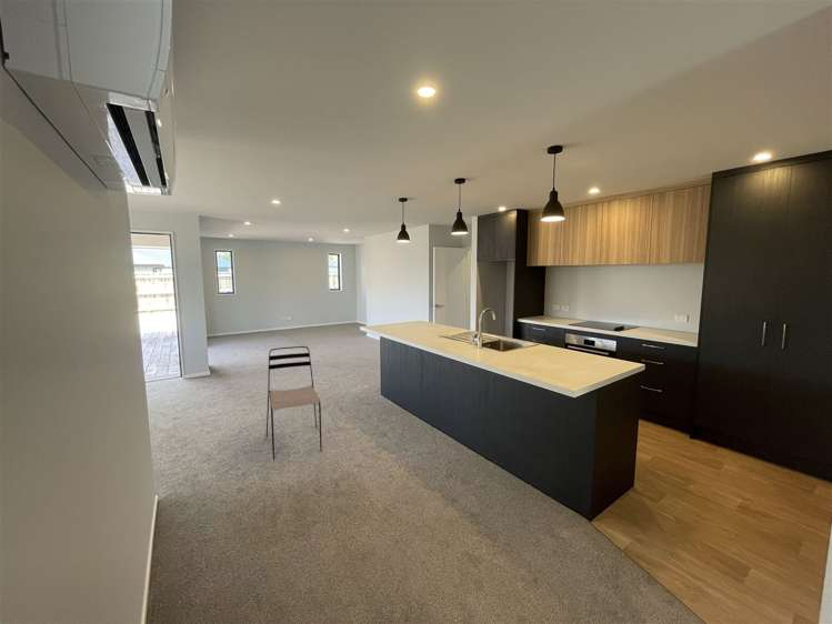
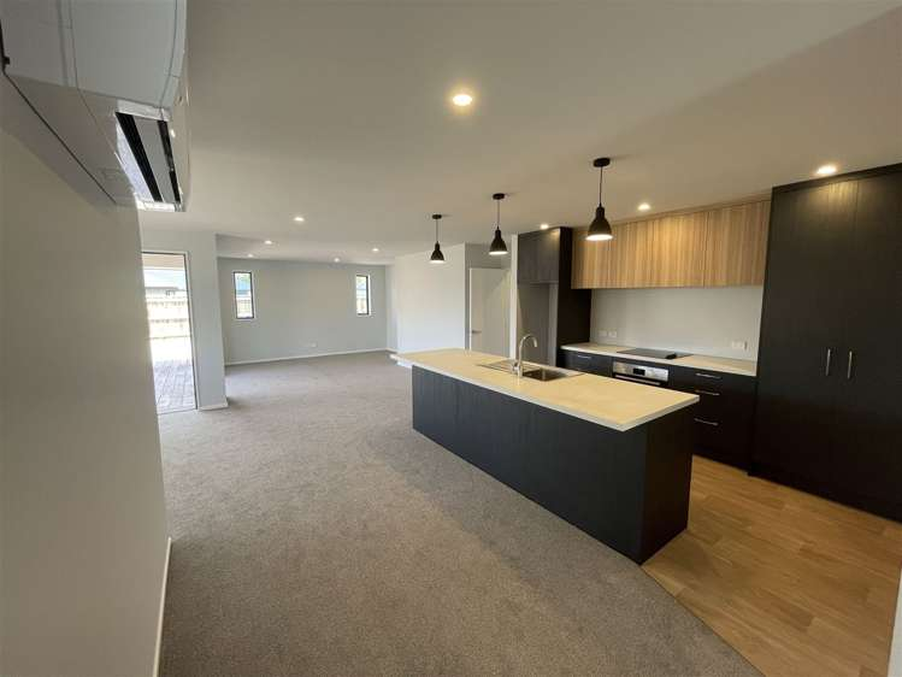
- dining chair [265,345,323,461]
